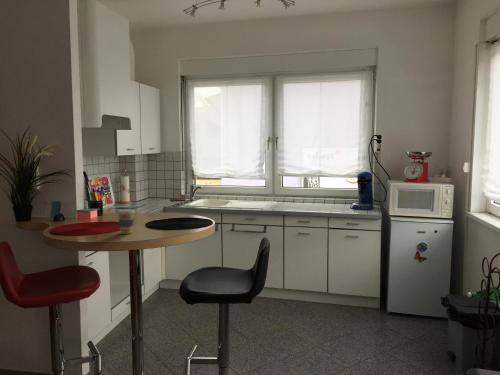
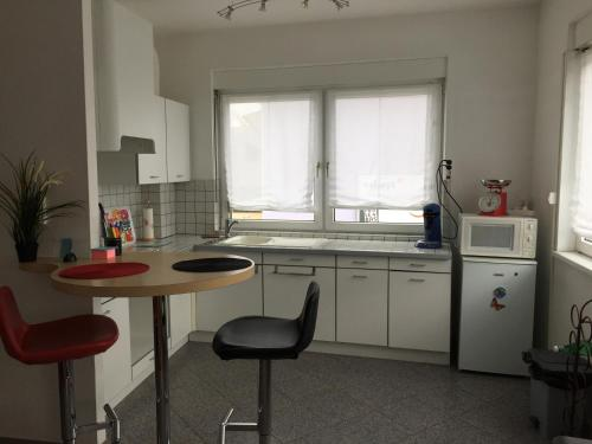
- coffee cup [116,208,136,235]
